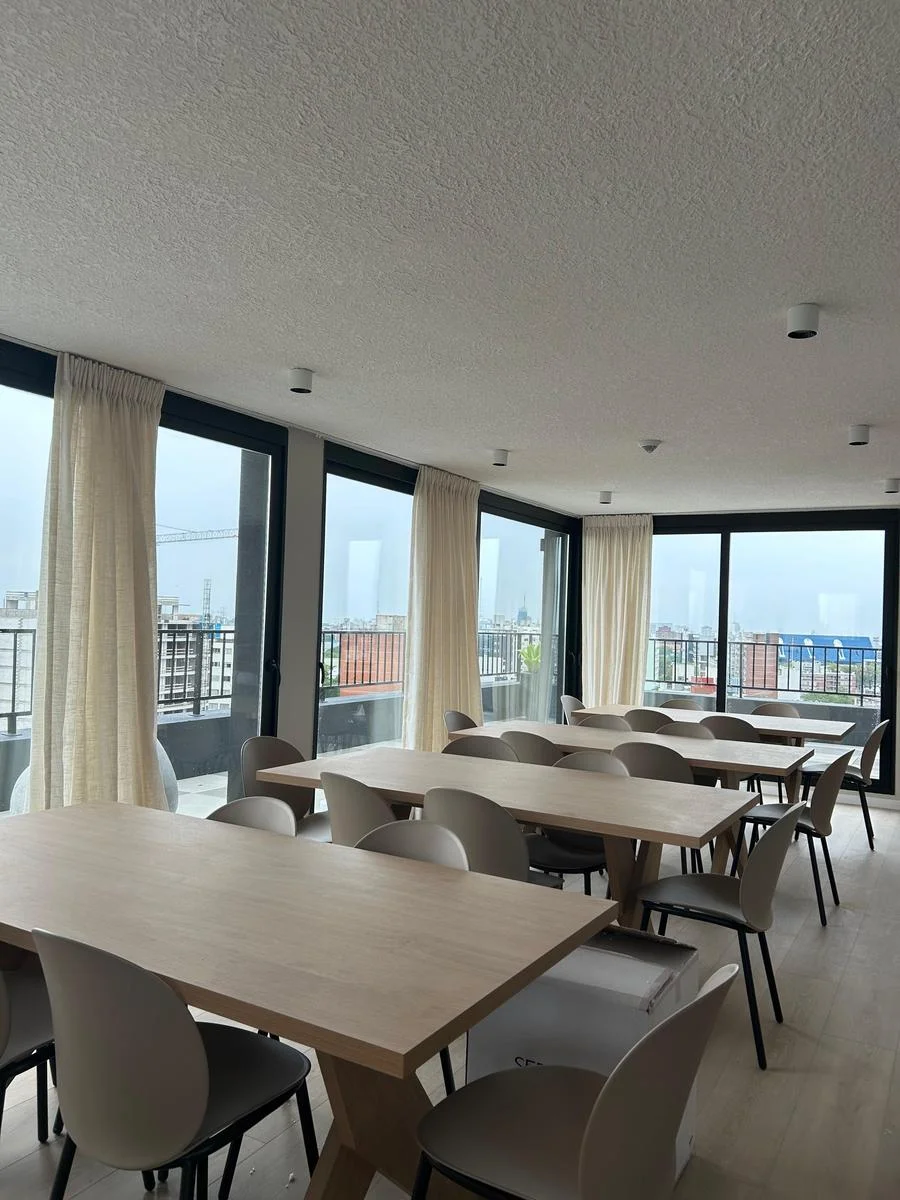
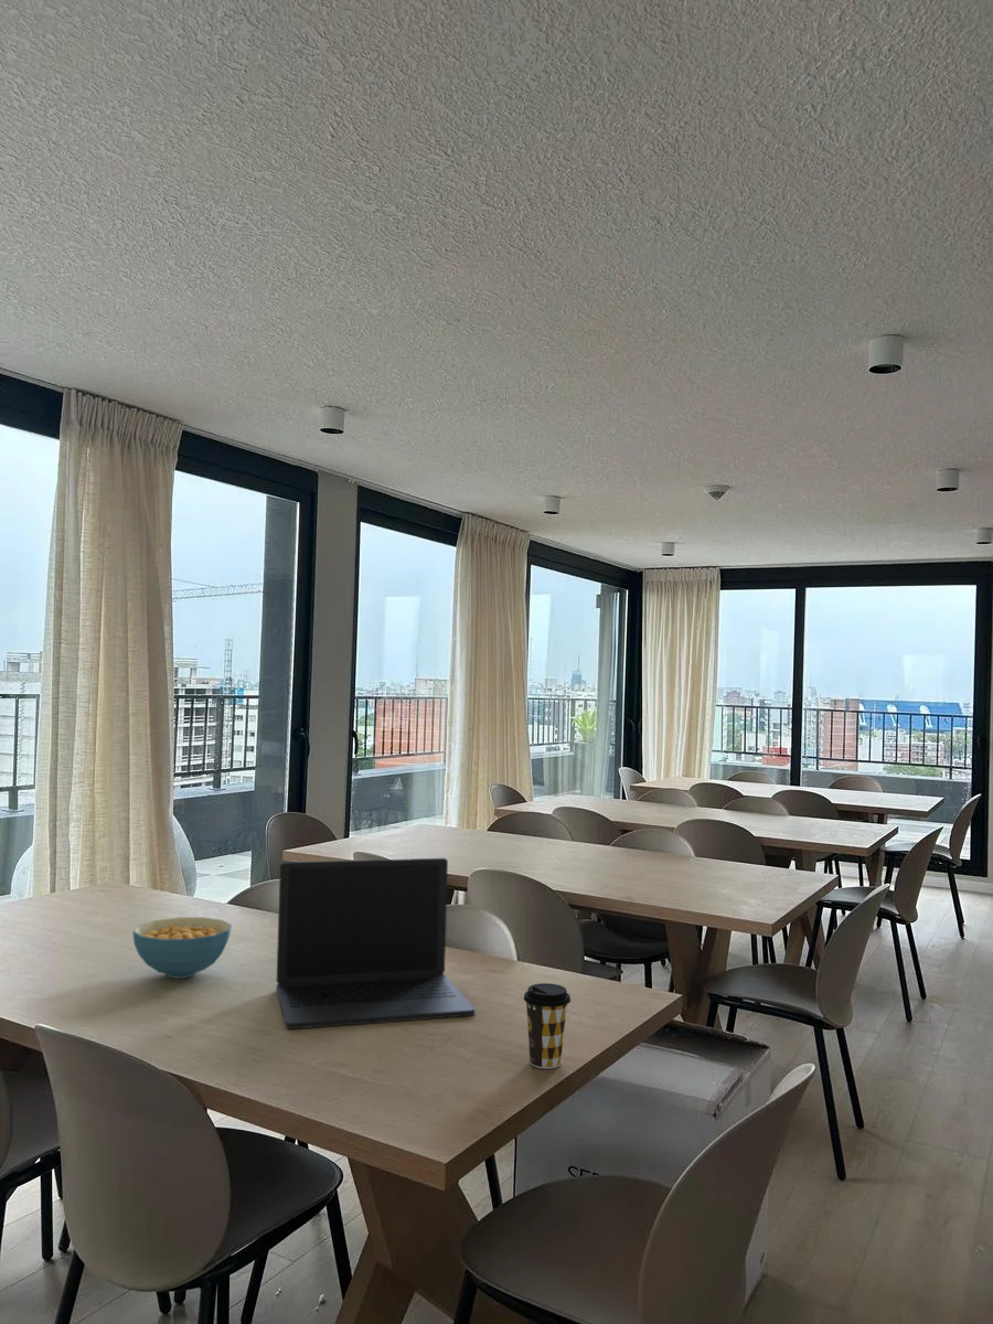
+ laptop [275,857,476,1031]
+ coffee cup [523,982,572,1069]
+ cereal bowl [131,916,233,980]
